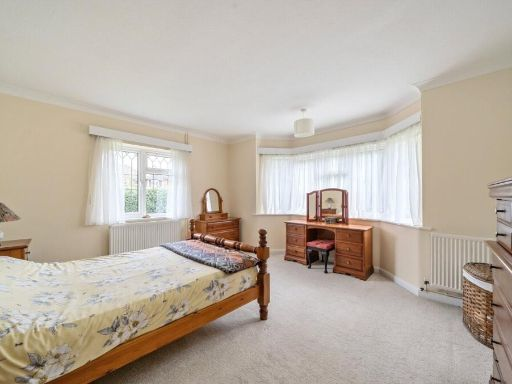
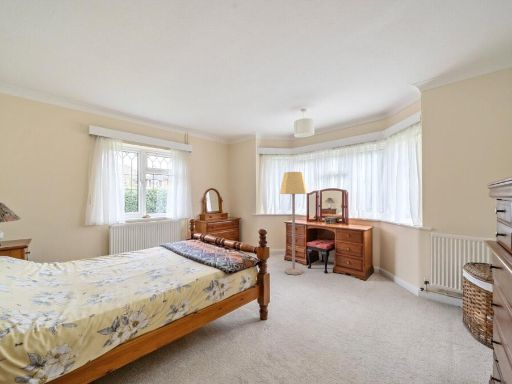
+ lamp [279,171,308,276]
